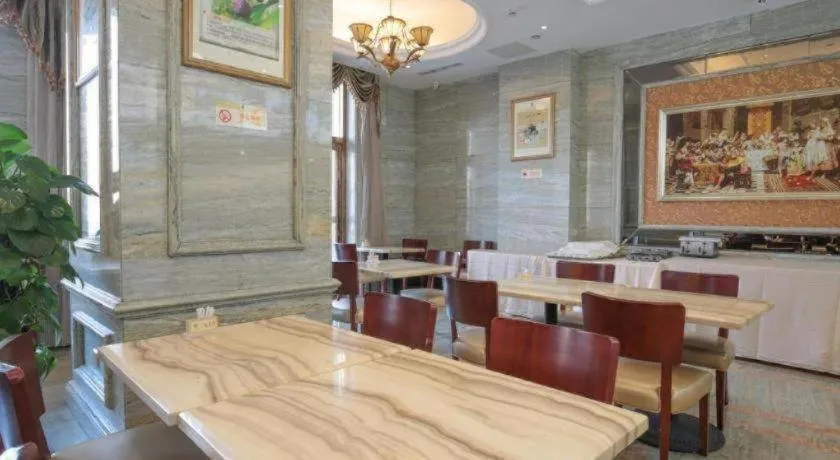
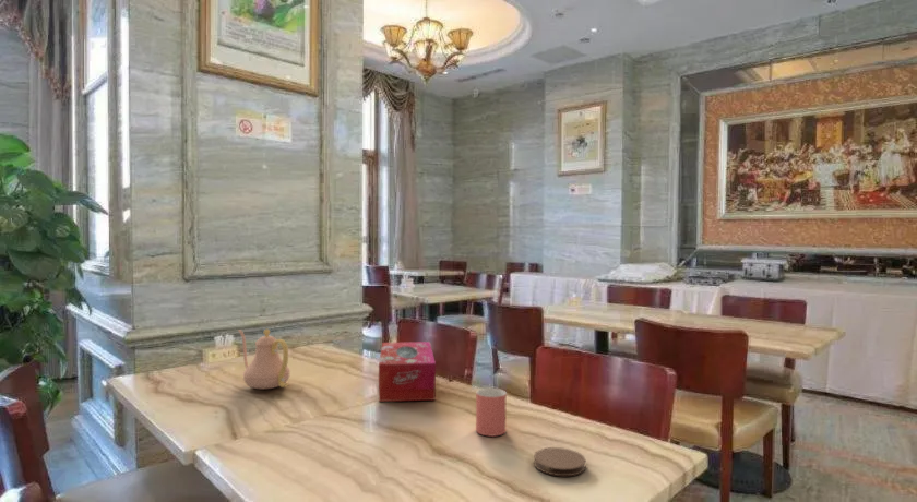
+ cup [475,387,508,438]
+ tissue box [378,340,437,403]
+ teapot [237,328,291,390]
+ coaster [533,446,587,477]
